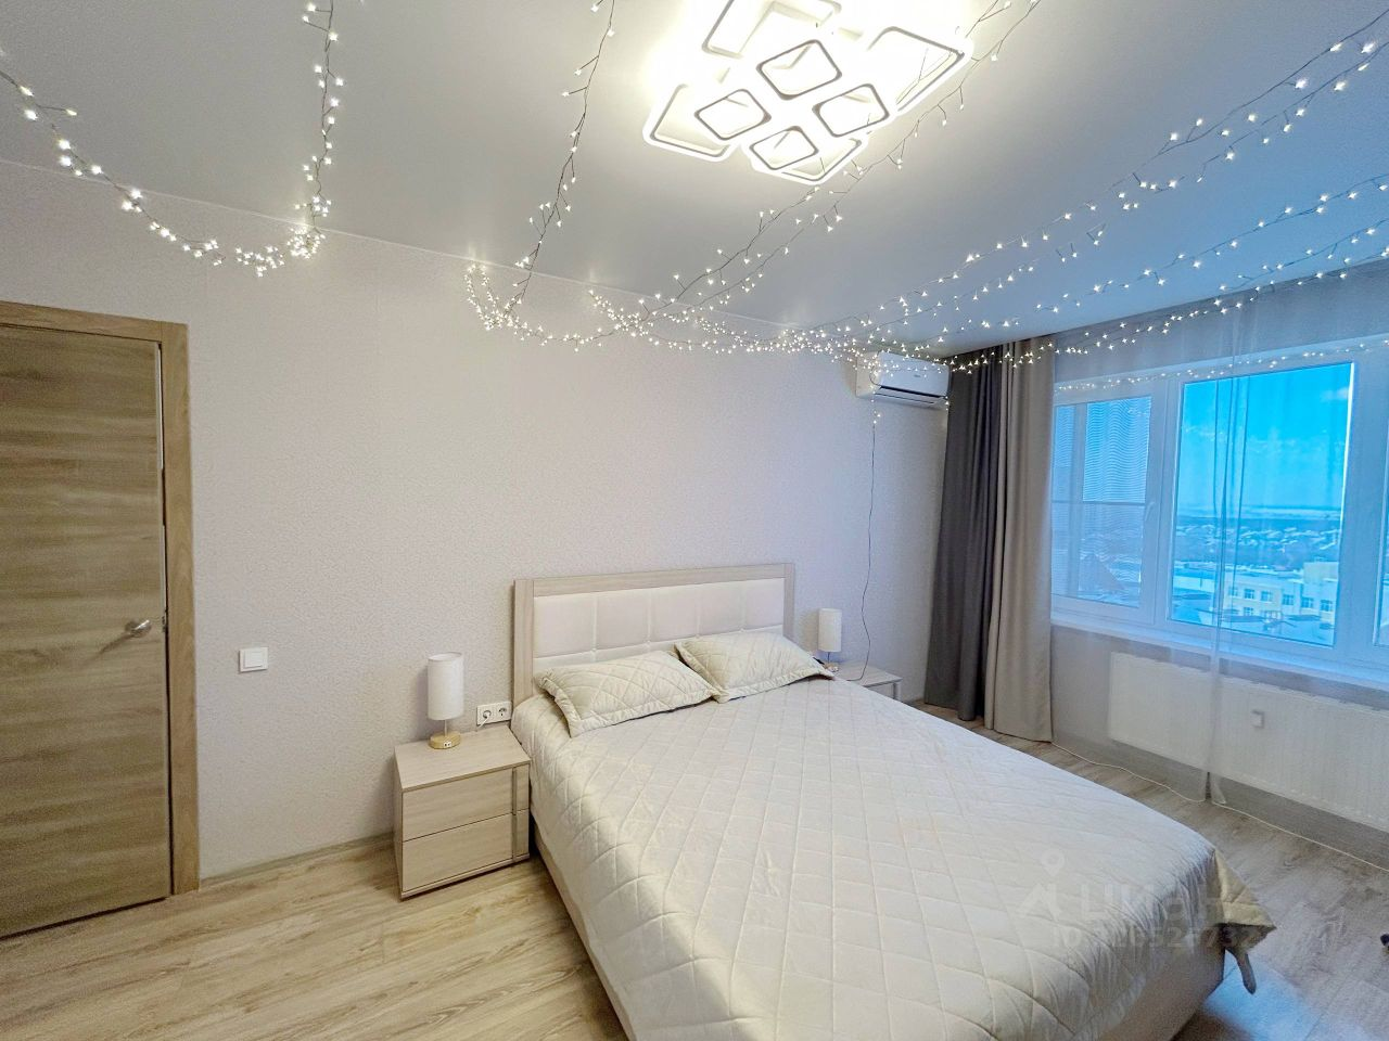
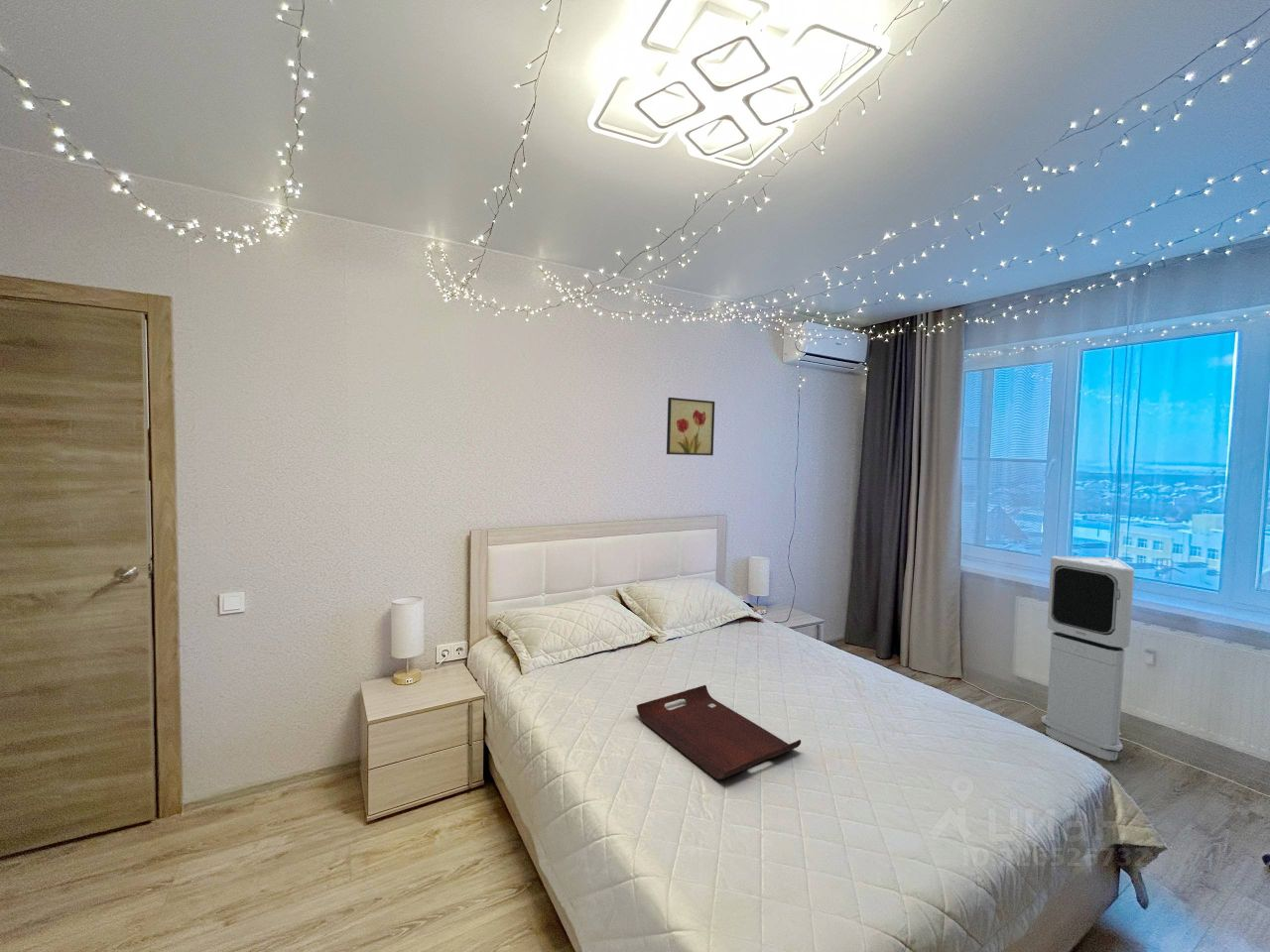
+ air purifier [1040,555,1135,762]
+ wall art [666,397,715,456]
+ serving tray [636,684,802,780]
